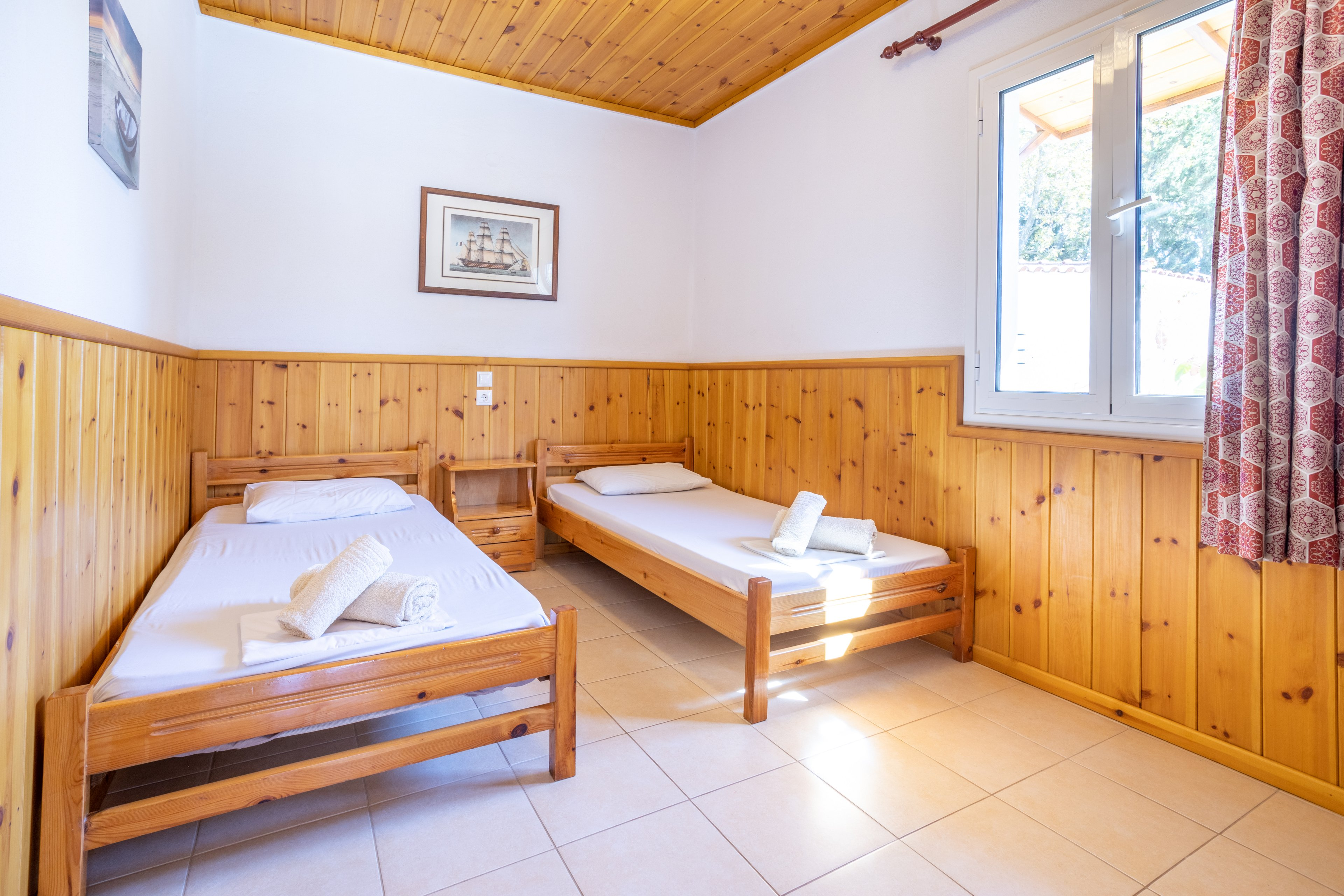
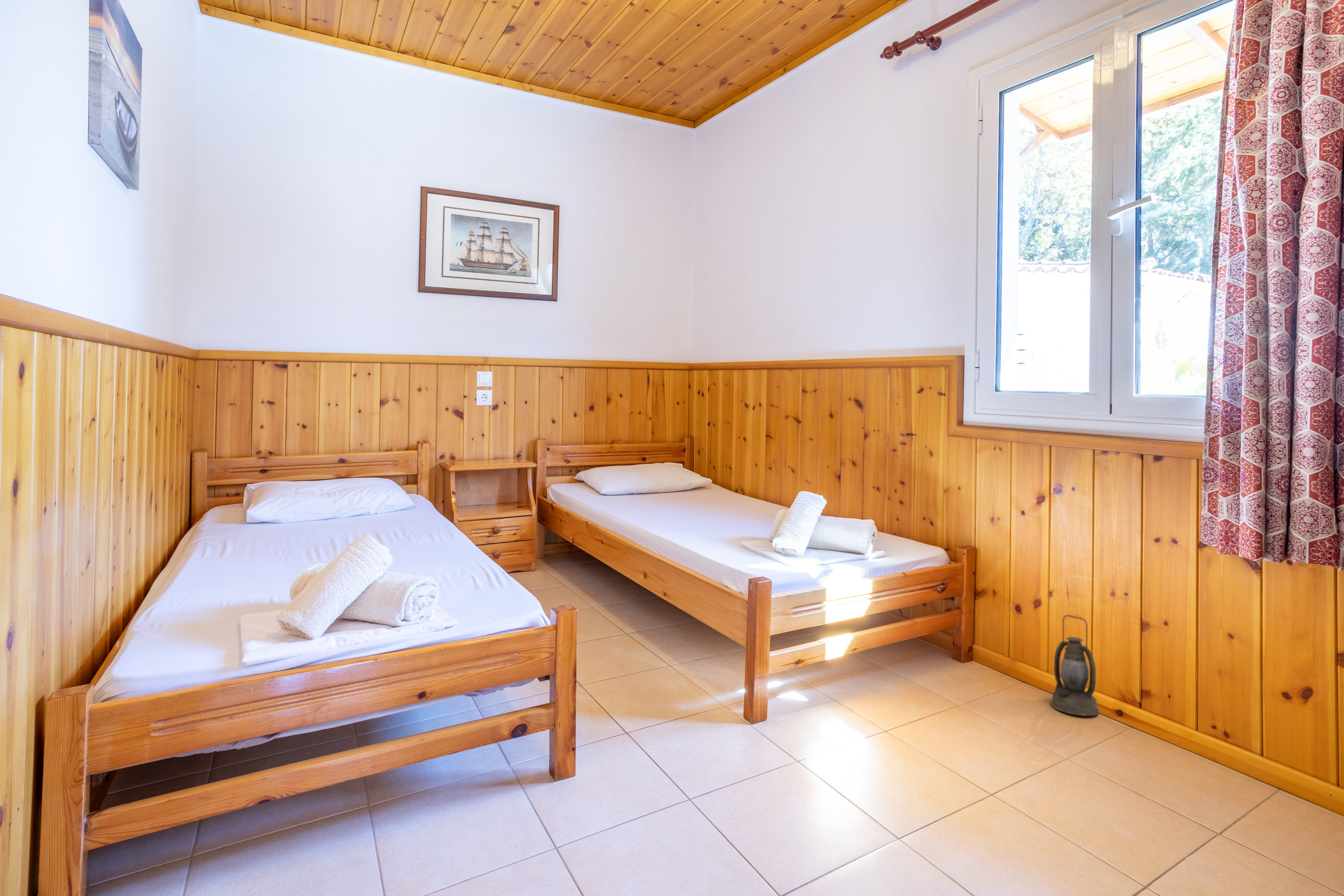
+ lantern [1050,615,1099,716]
